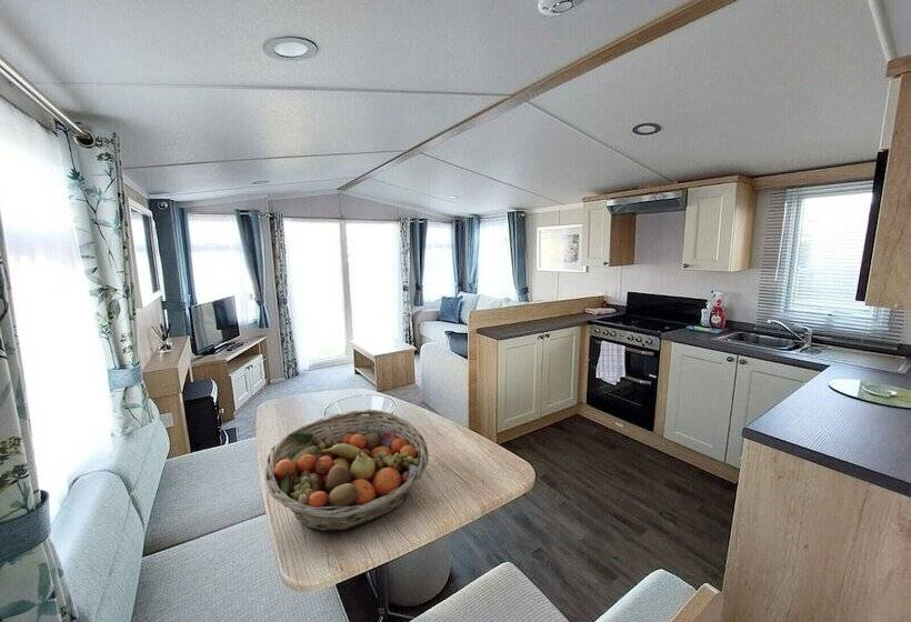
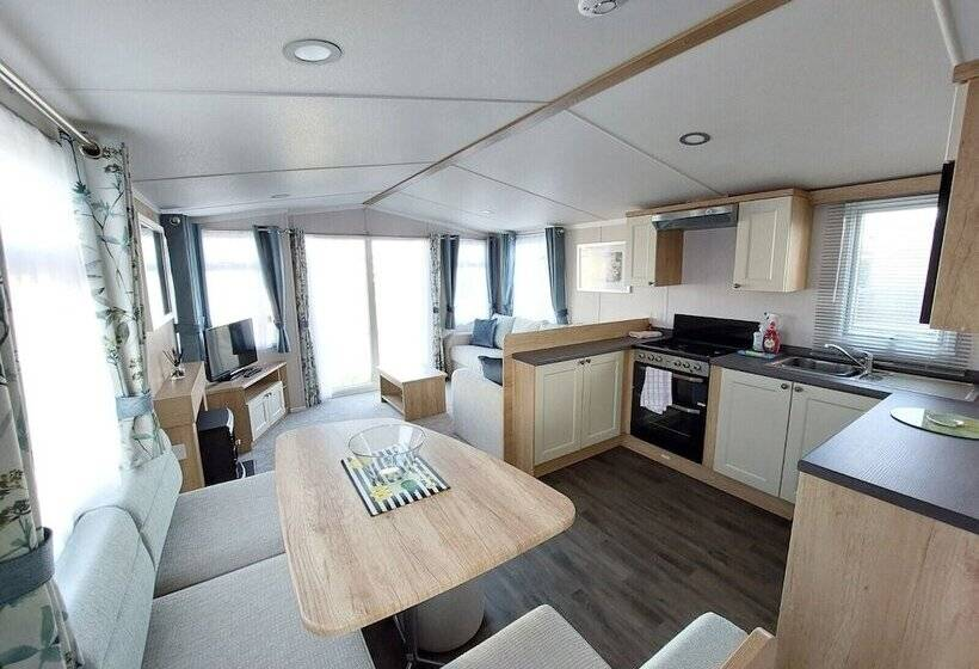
- fruit basket [264,409,430,533]
